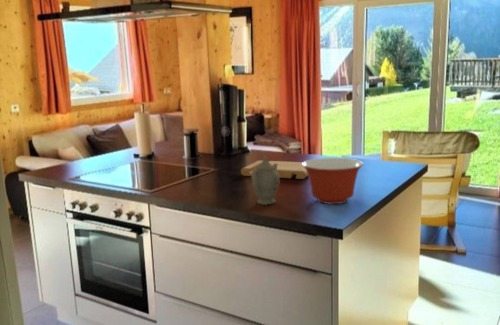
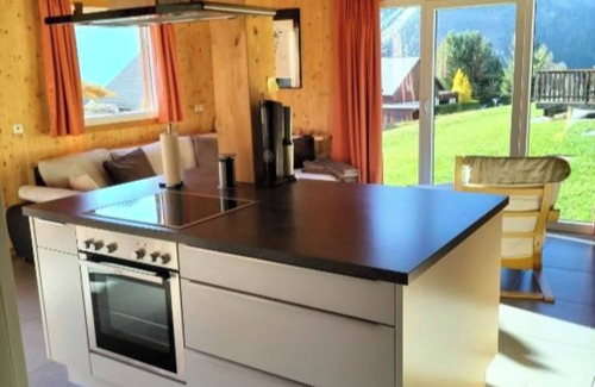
- cutting board [240,160,308,180]
- chinaware [250,155,280,206]
- mixing bowl [302,157,364,205]
